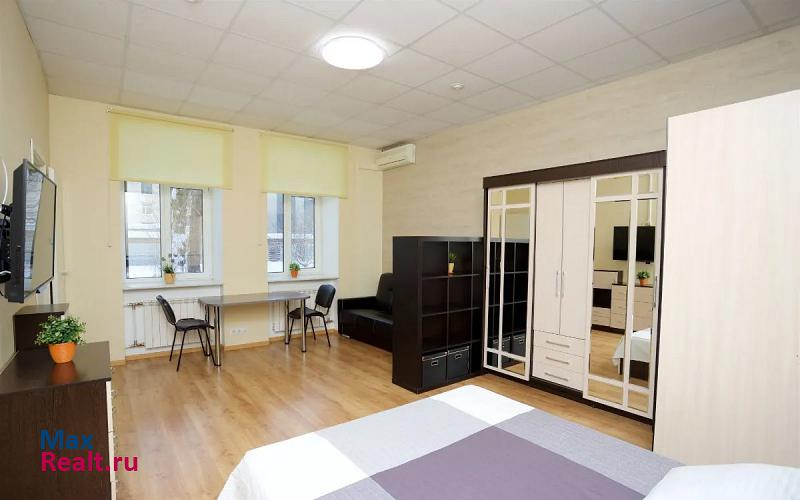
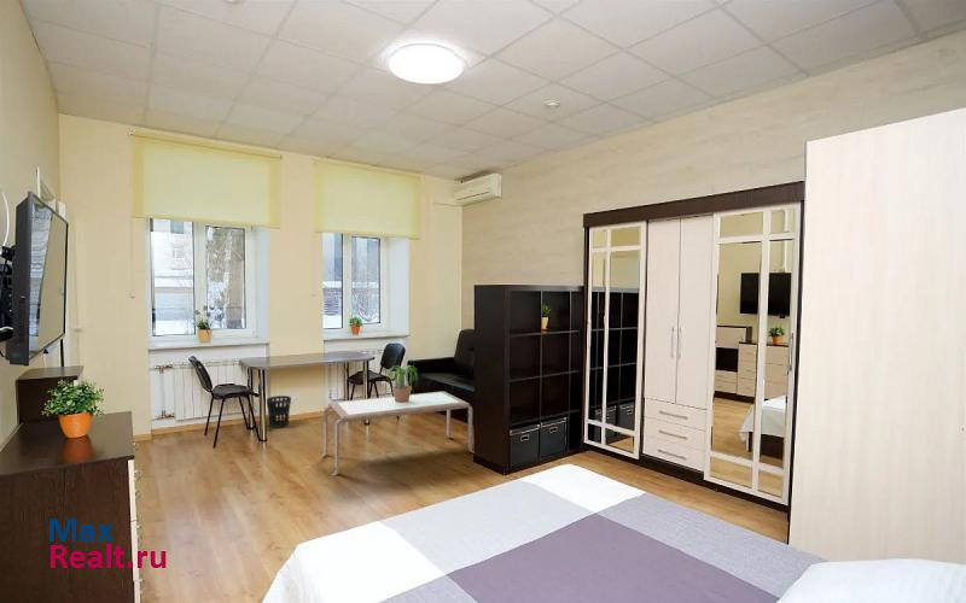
+ wastebasket [266,394,292,429]
+ coffee table [320,391,475,478]
+ potted plant [383,364,419,403]
